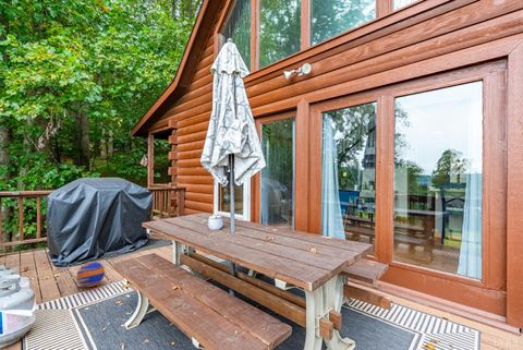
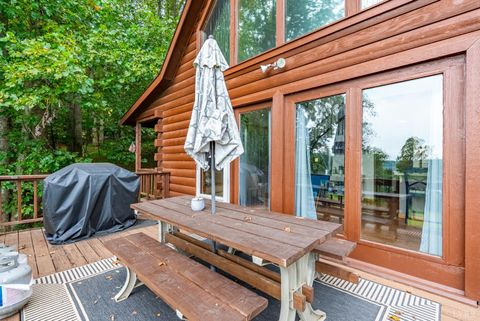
- ball [75,261,106,288]
